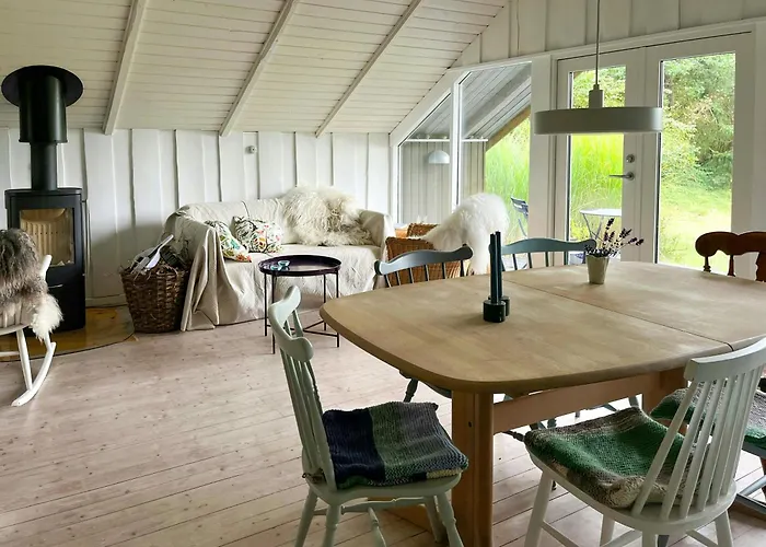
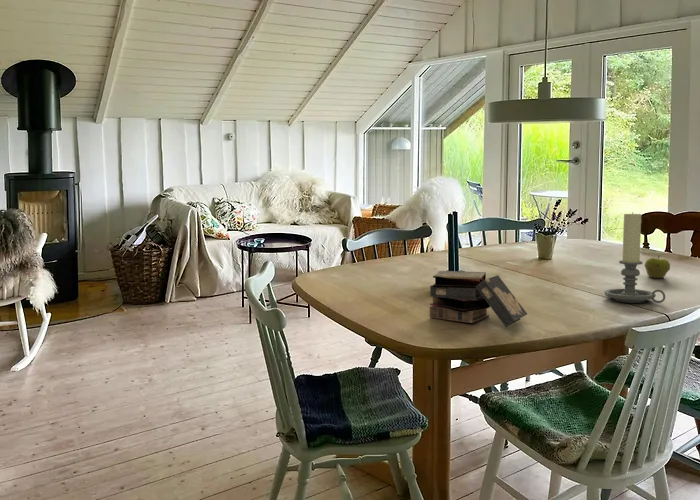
+ candle holder [603,211,666,304]
+ book [429,270,528,328]
+ apple [643,254,671,279]
